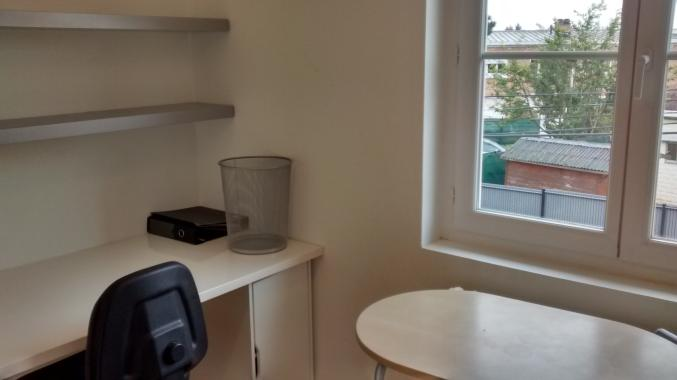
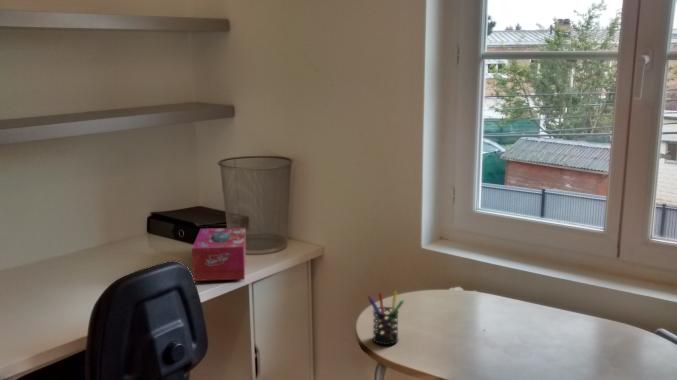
+ pen holder [367,290,405,346]
+ tissue box [191,226,247,282]
